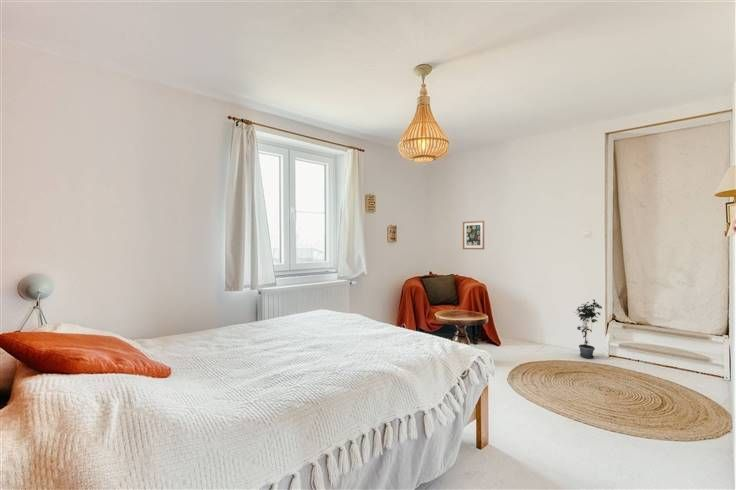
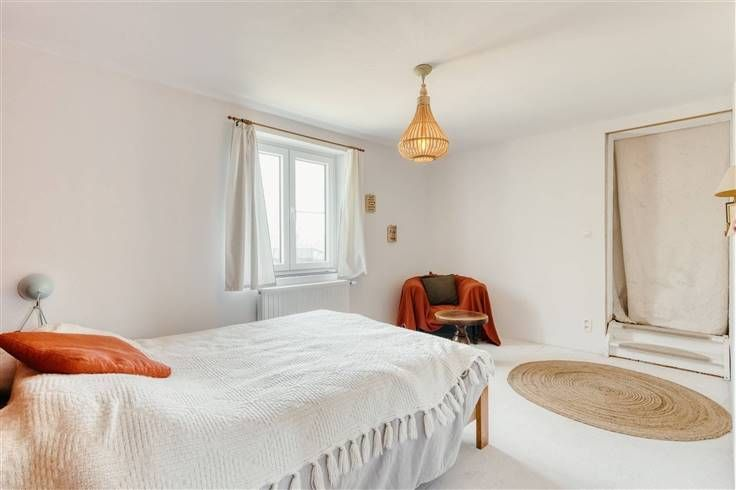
- potted plant [574,299,603,359]
- wall art [462,220,485,250]
